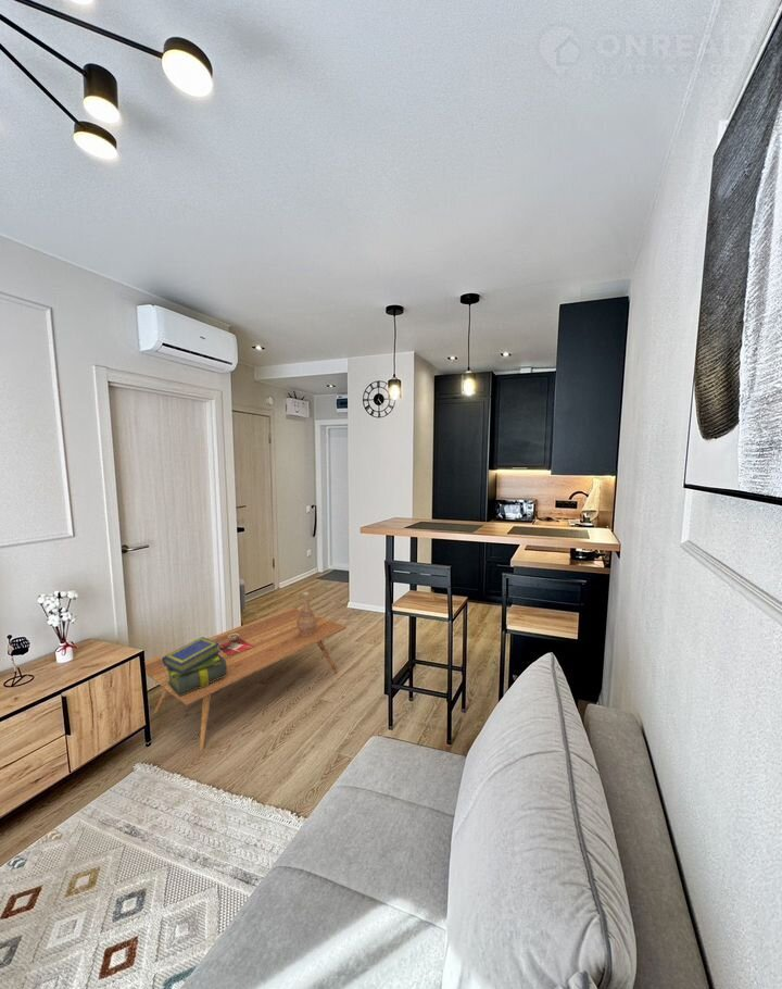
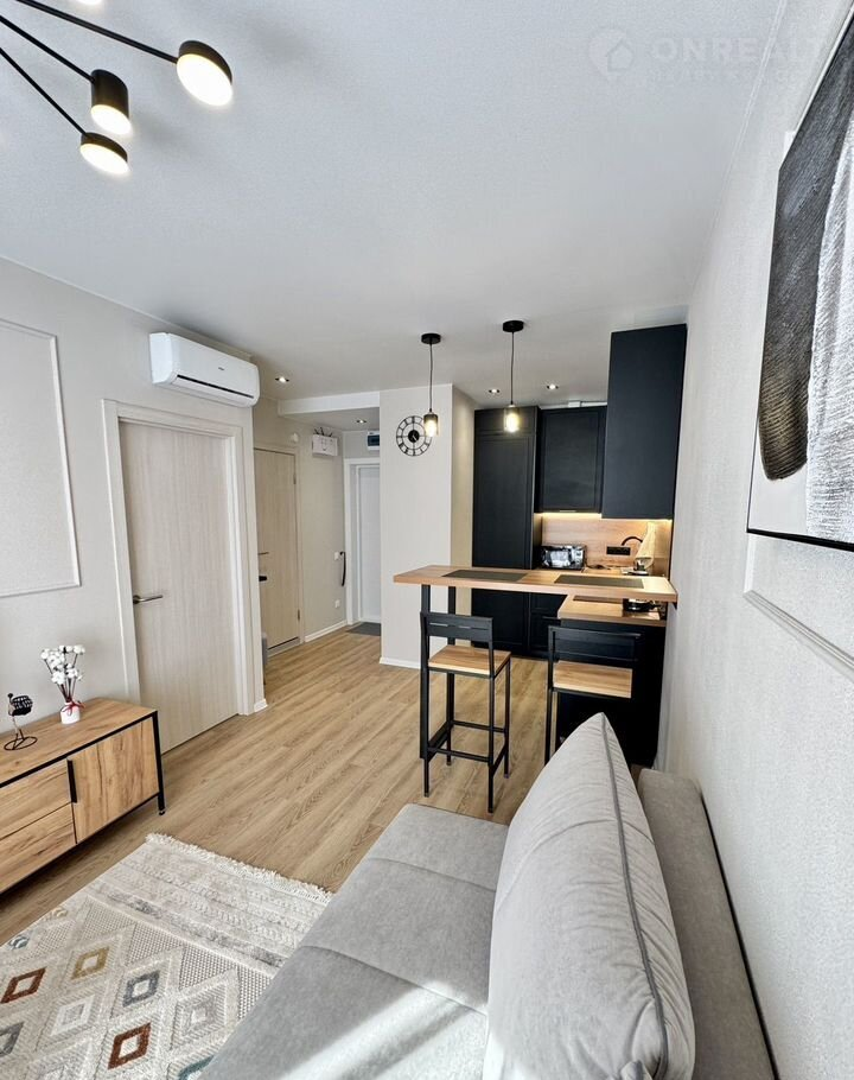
- coffee table [144,606,348,751]
- stack of books [162,636,227,697]
- vase [297,591,317,636]
- decorative bowl [216,634,254,655]
